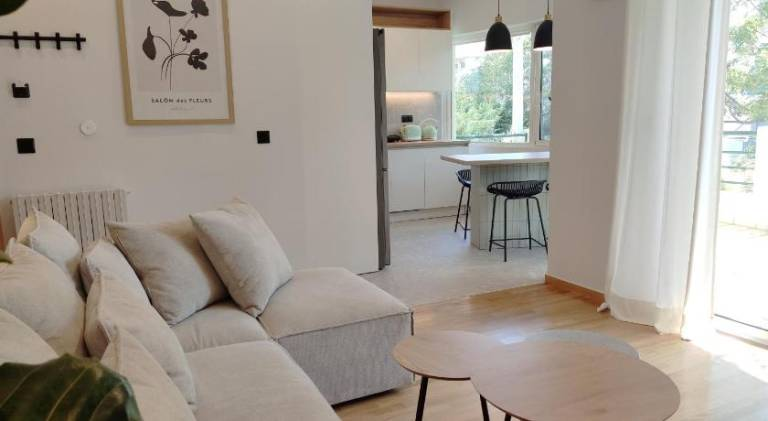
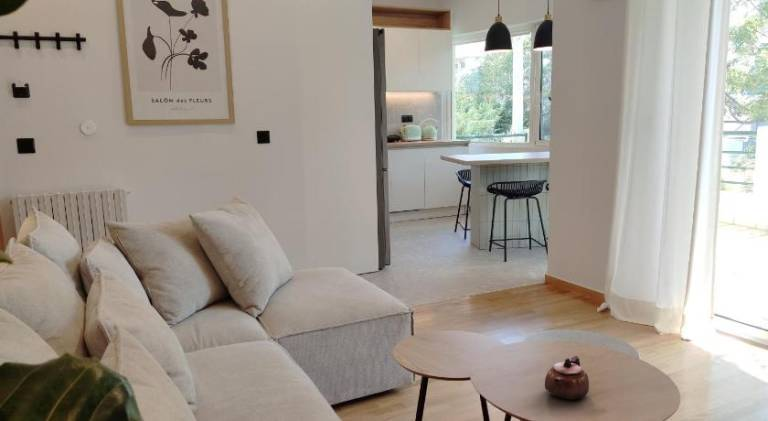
+ teapot [544,355,590,401]
